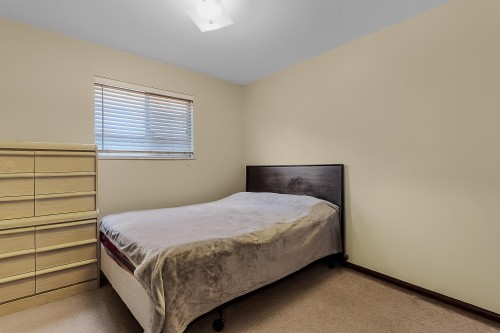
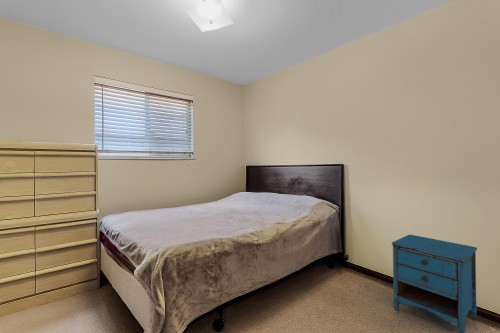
+ nightstand [391,234,478,333]
